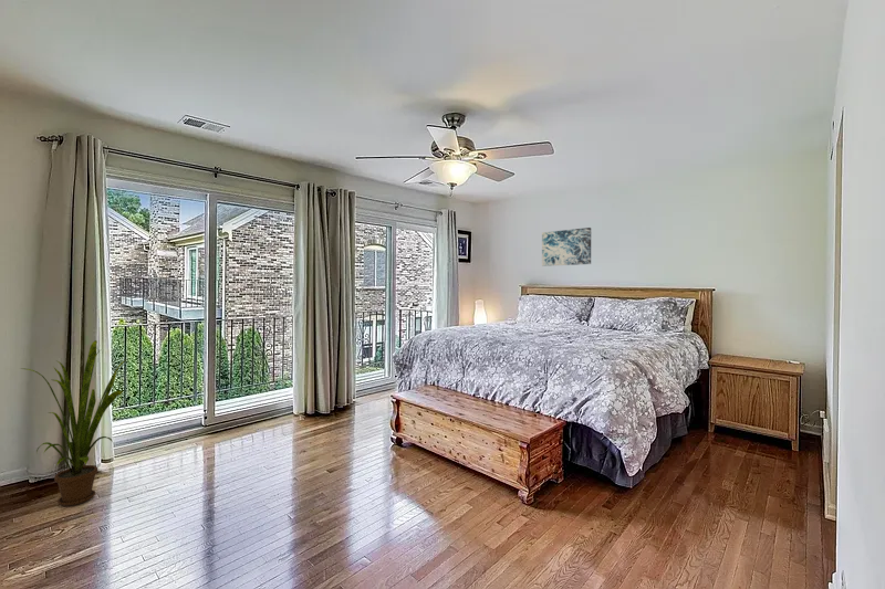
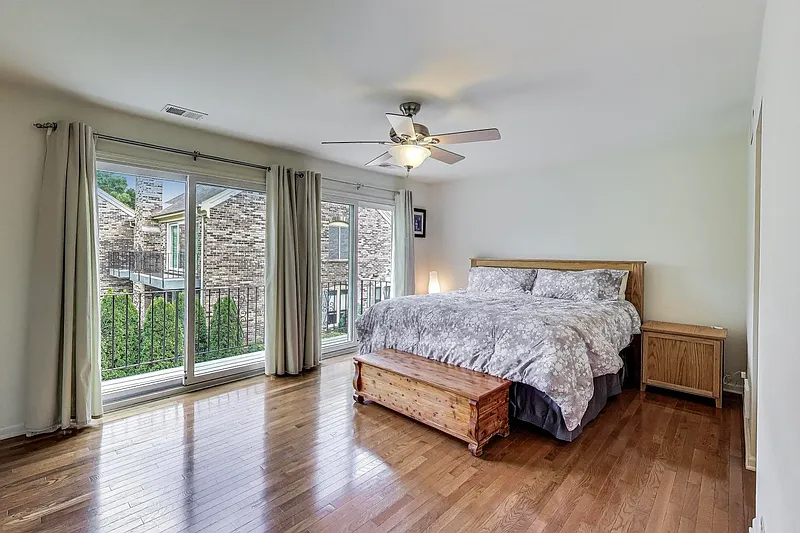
- wall art [541,227,592,267]
- house plant [19,339,127,507]
